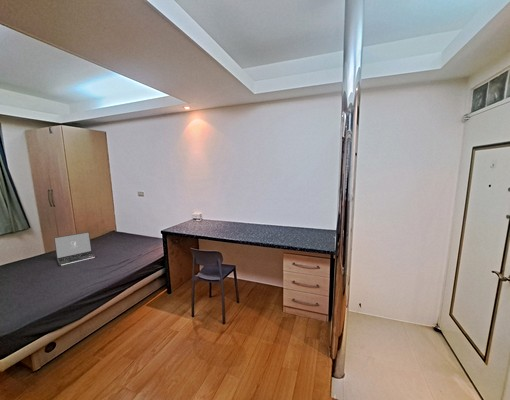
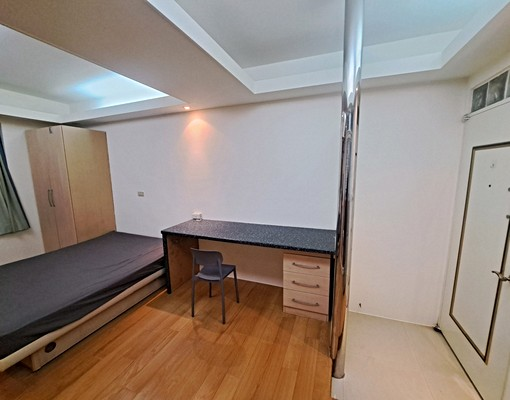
- laptop [53,231,97,267]
